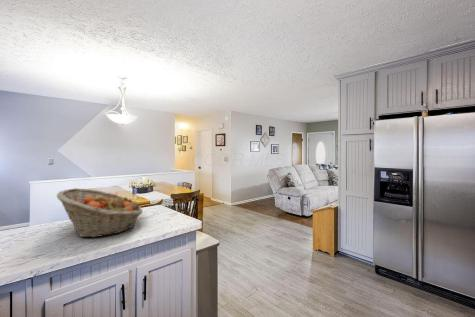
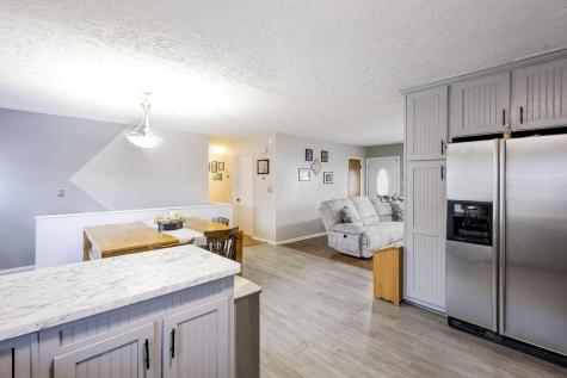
- fruit basket [56,187,144,238]
